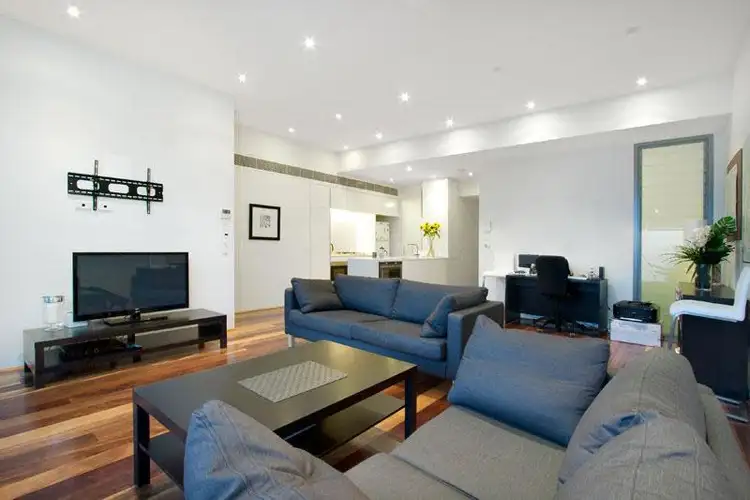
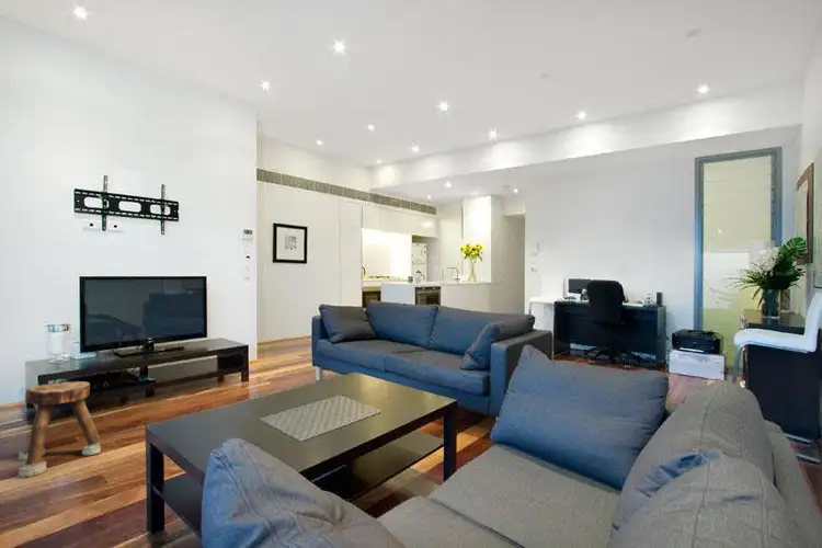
+ stool [16,380,102,479]
